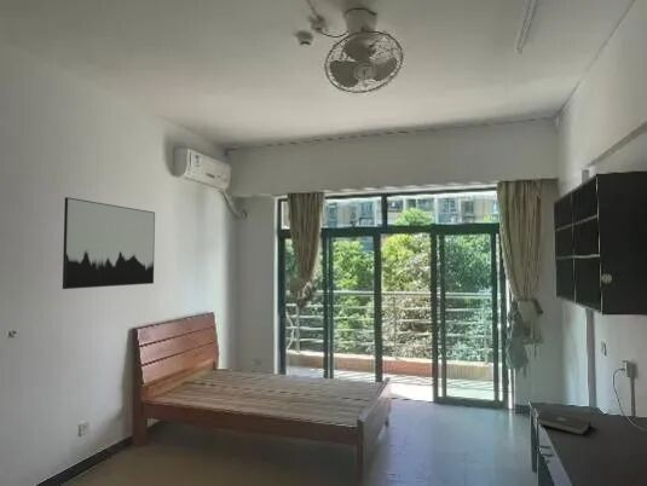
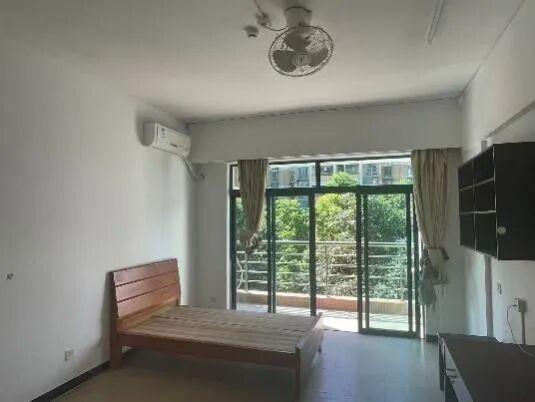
- book [535,410,591,435]
- wall art [62,196,156,290]
